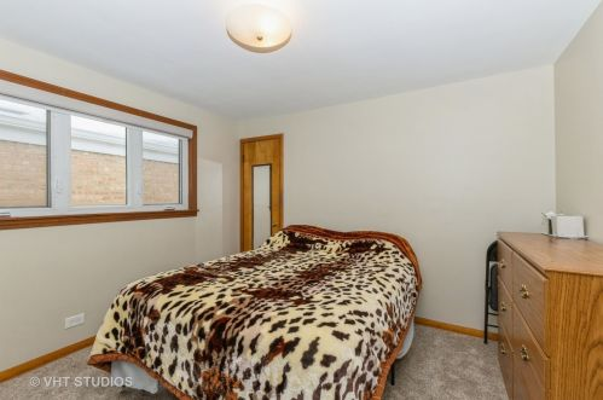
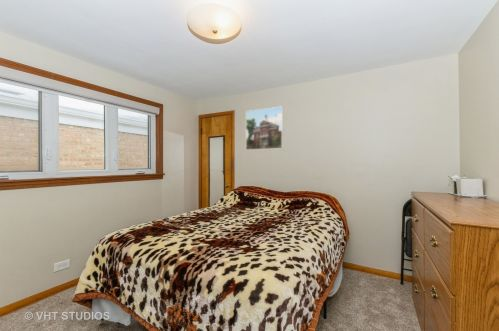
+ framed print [245,105,284,151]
